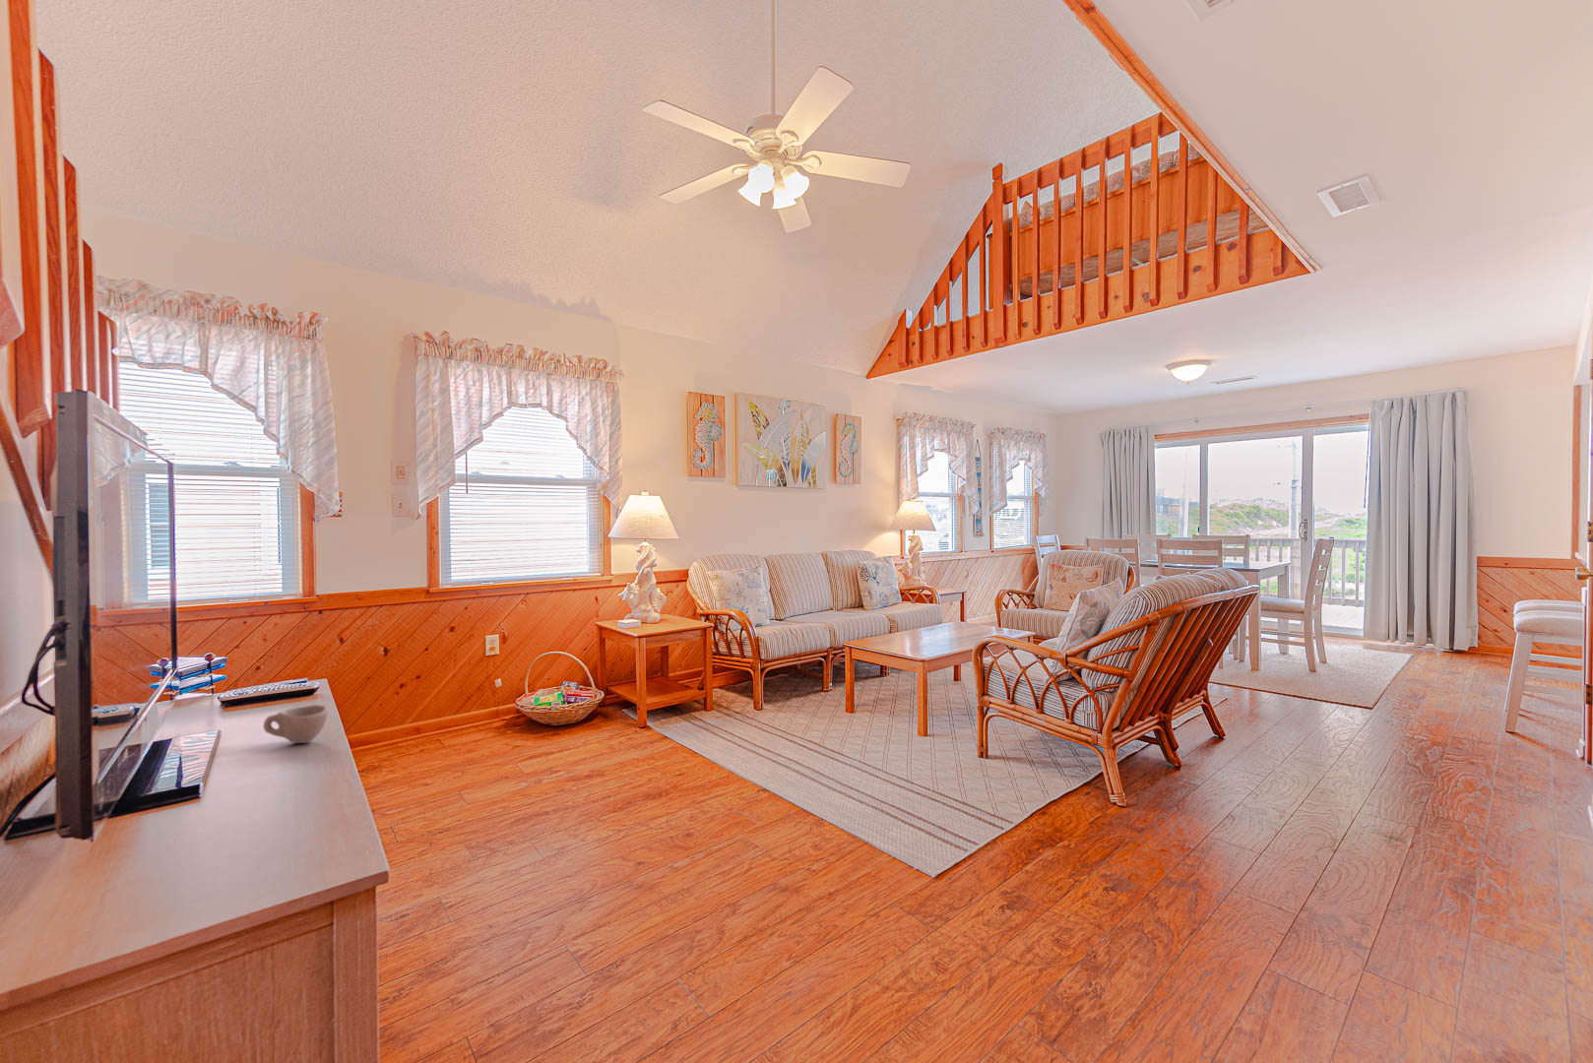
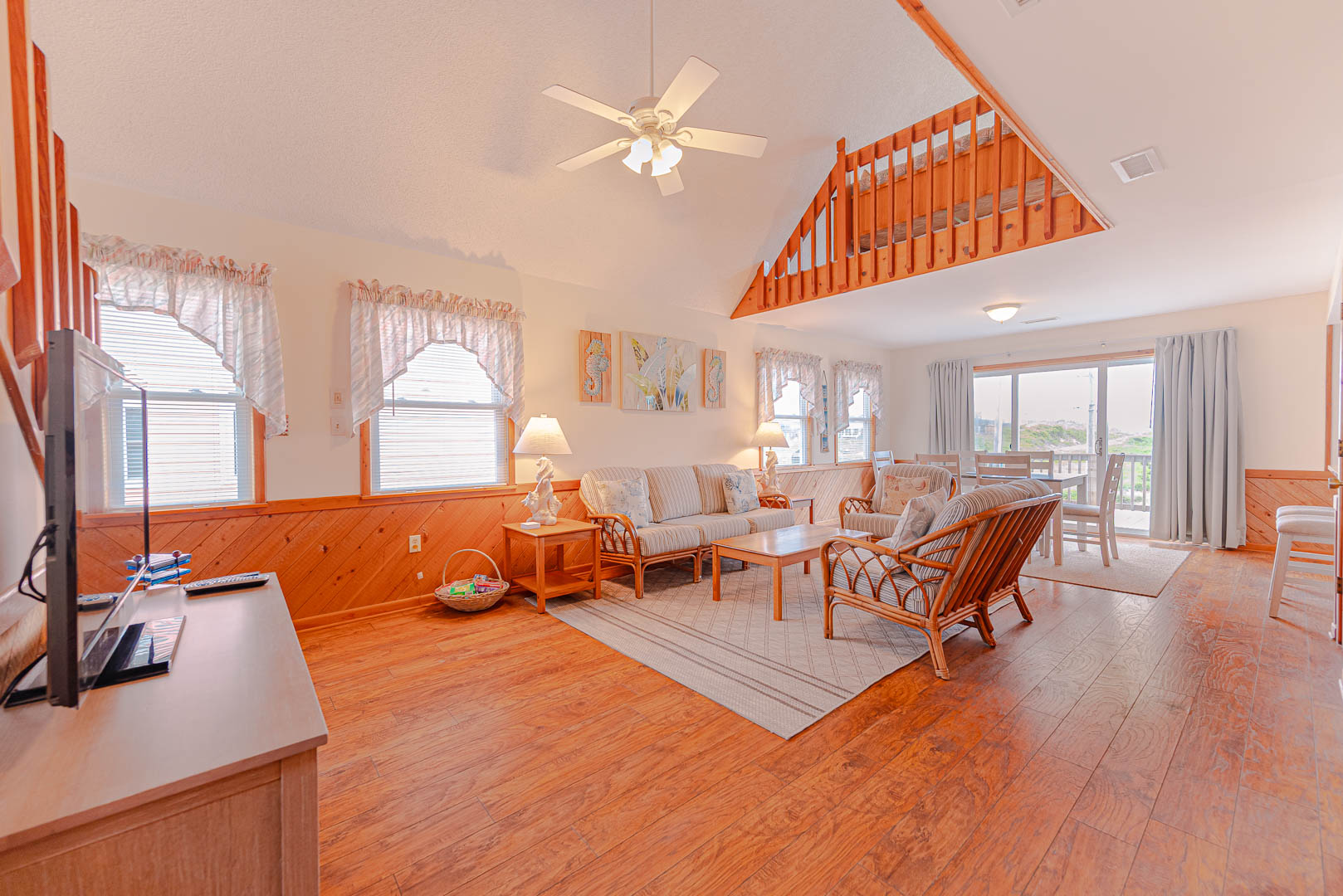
- cup [262,704,329,744]
